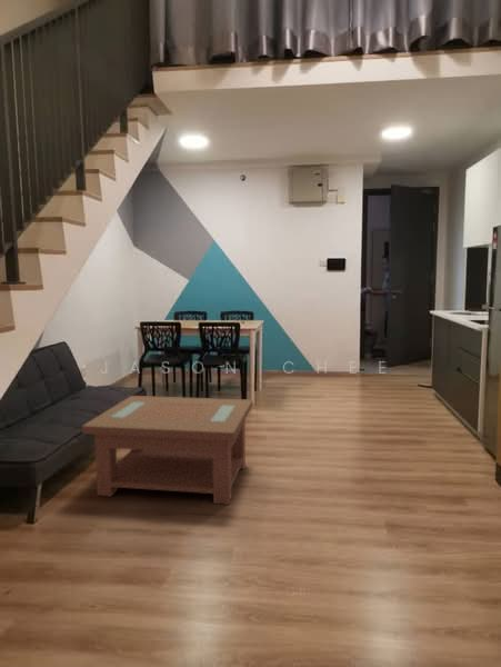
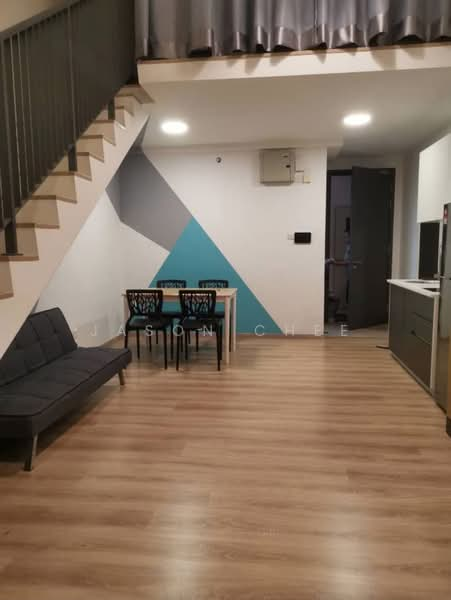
- coffee table [81,395,253,506]
